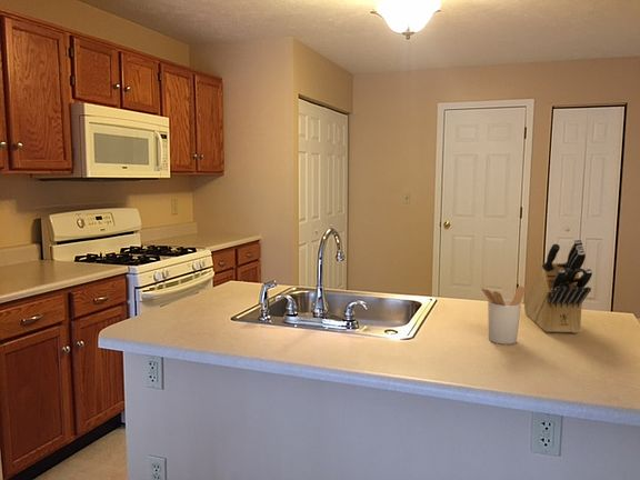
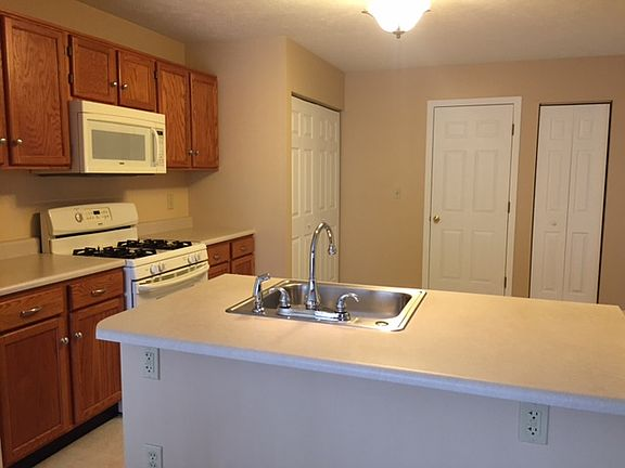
- knife block [523,238,593,334]
- utensil holder [480,284,527,346]
